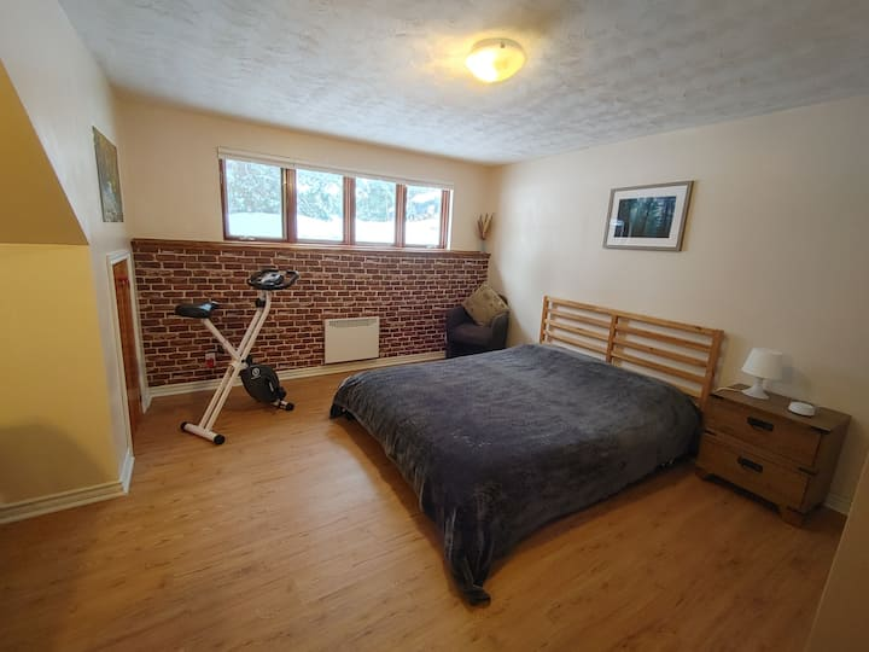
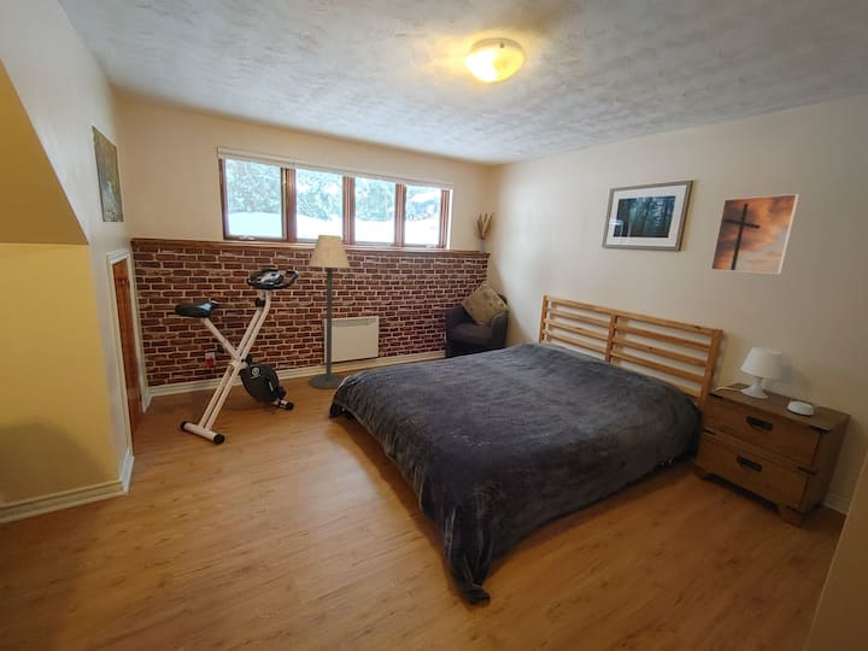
+ floor lamp [307,234,351,389]
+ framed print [709,193,800,275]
